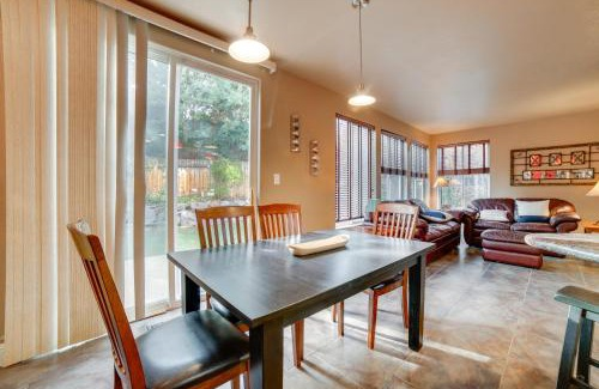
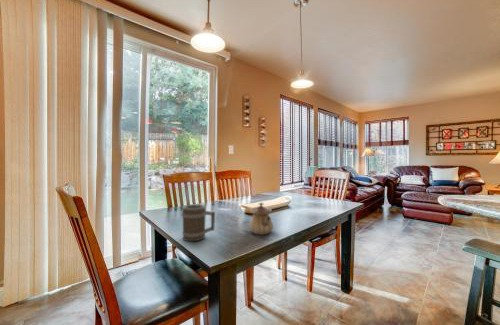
+ teapot [248,202,274,236]
+ barrel [181,204,216,242]
